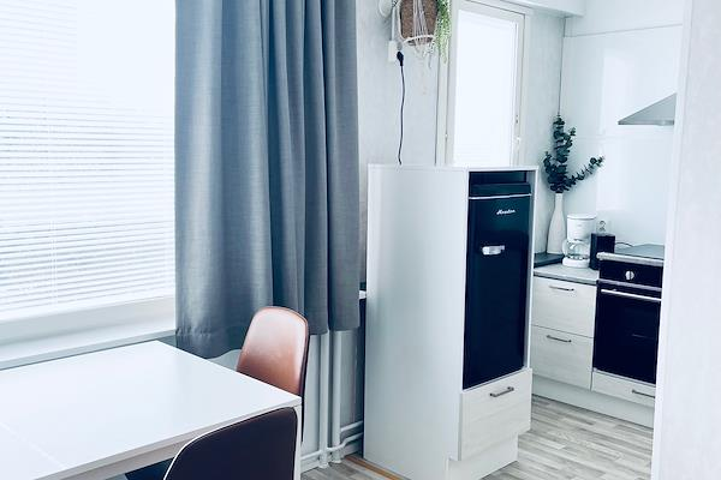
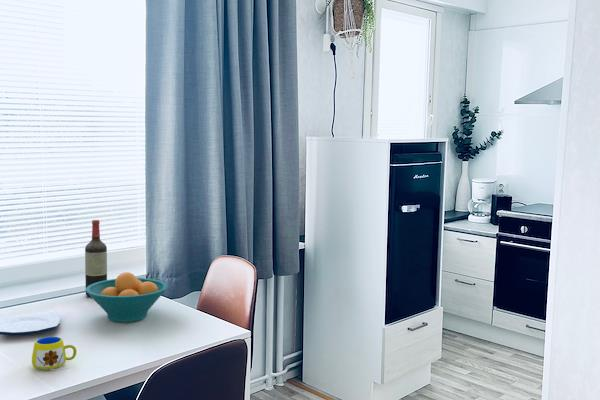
+ wine bottle [84,219,108,298]
+ plate [0,310,61,336]
+ fruit bowl [85,271,169,323]
+ mug [31,336,77,372]
